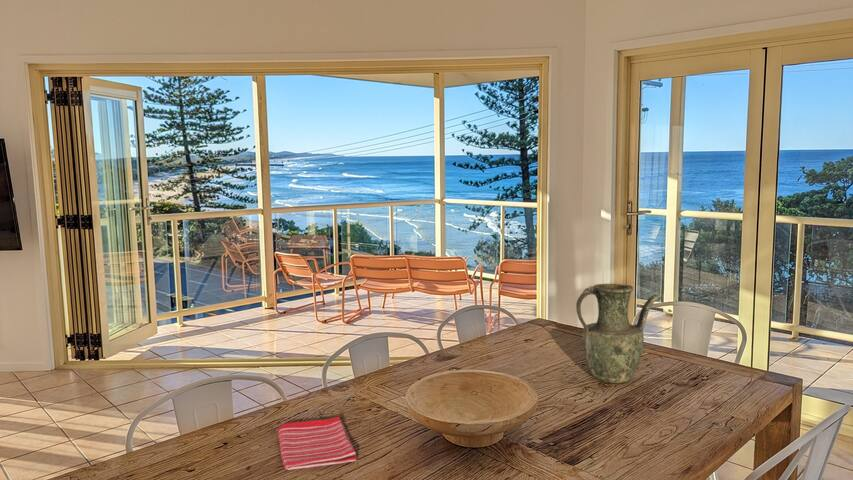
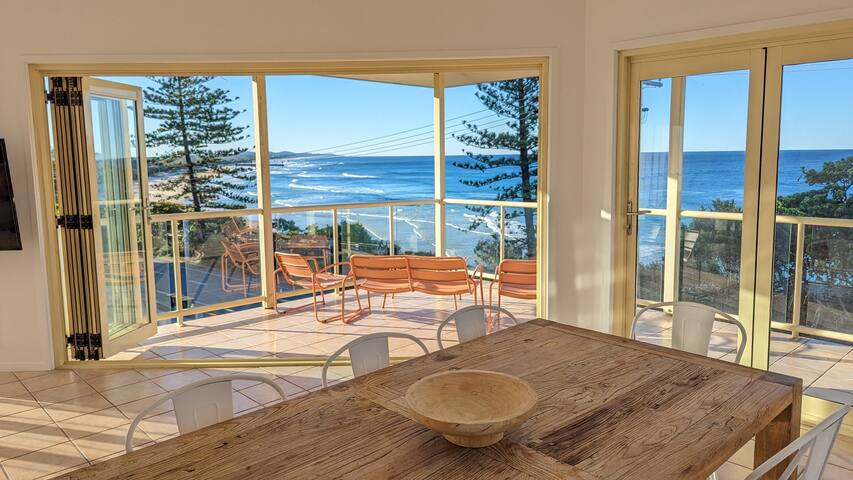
- pitcher [575,283,663,384]
- dish towel [277,416,358,471]
